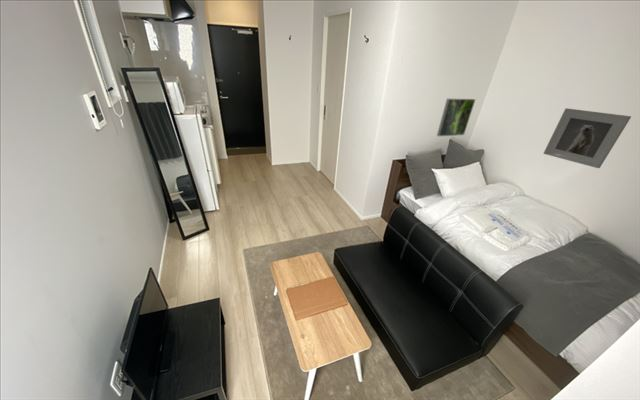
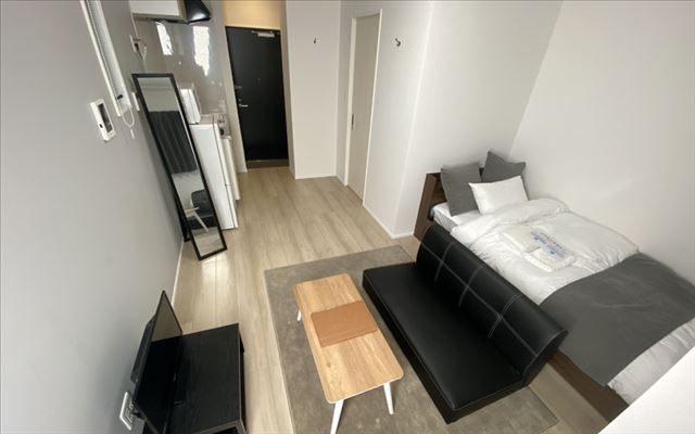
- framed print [542,107,632,169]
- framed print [436,98,476,137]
